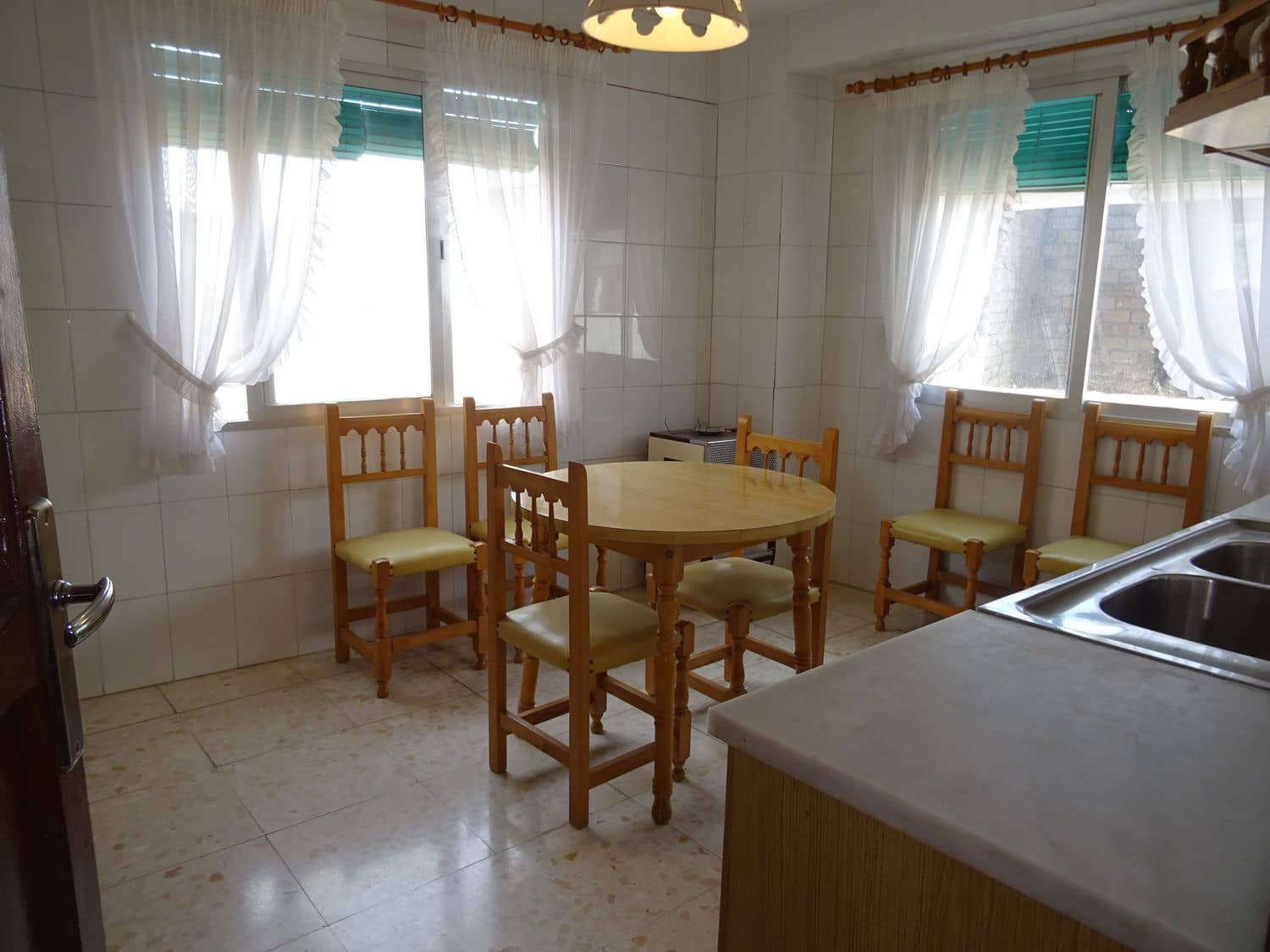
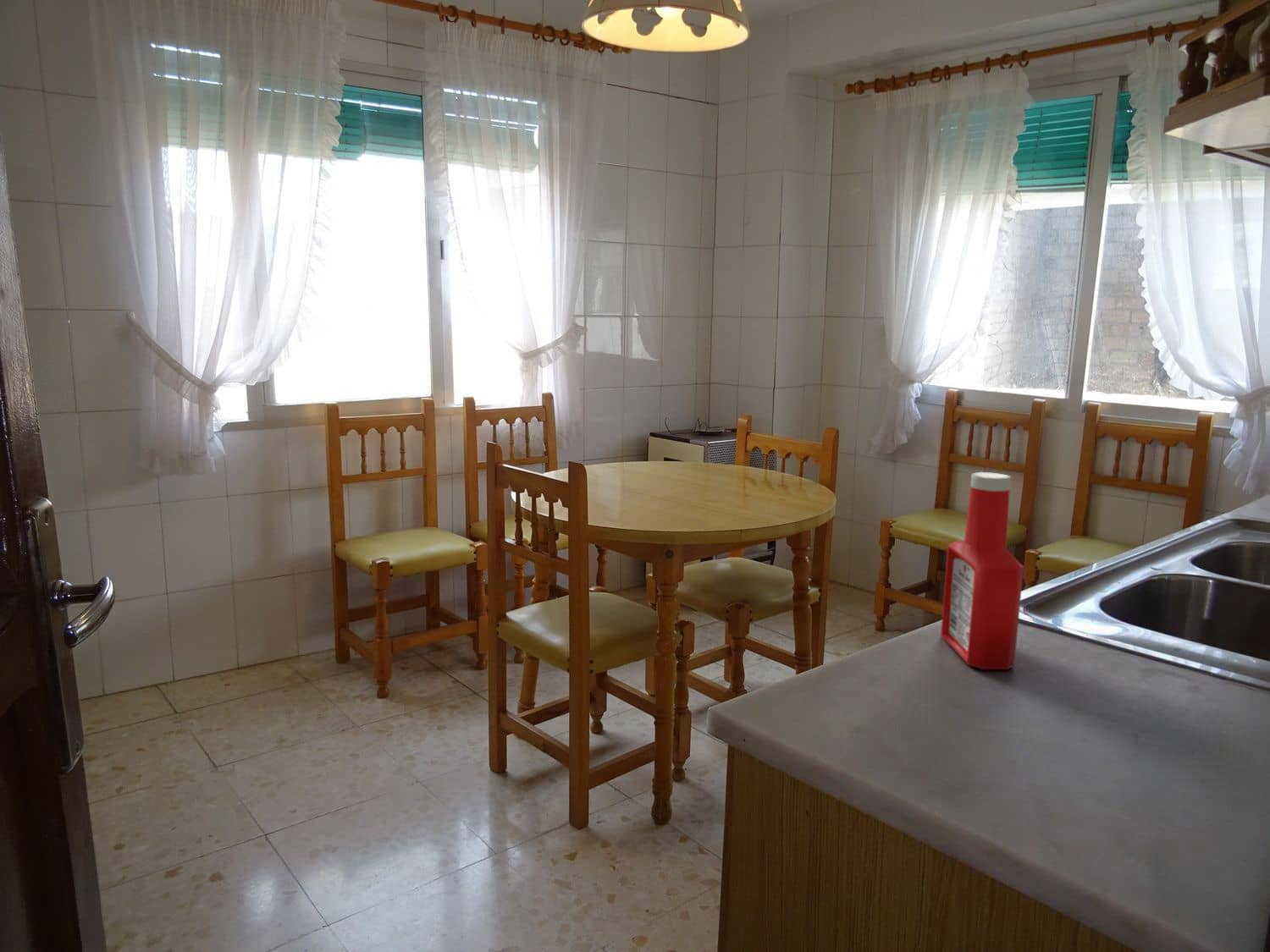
+ soap bottle [940,471,1024,670]
